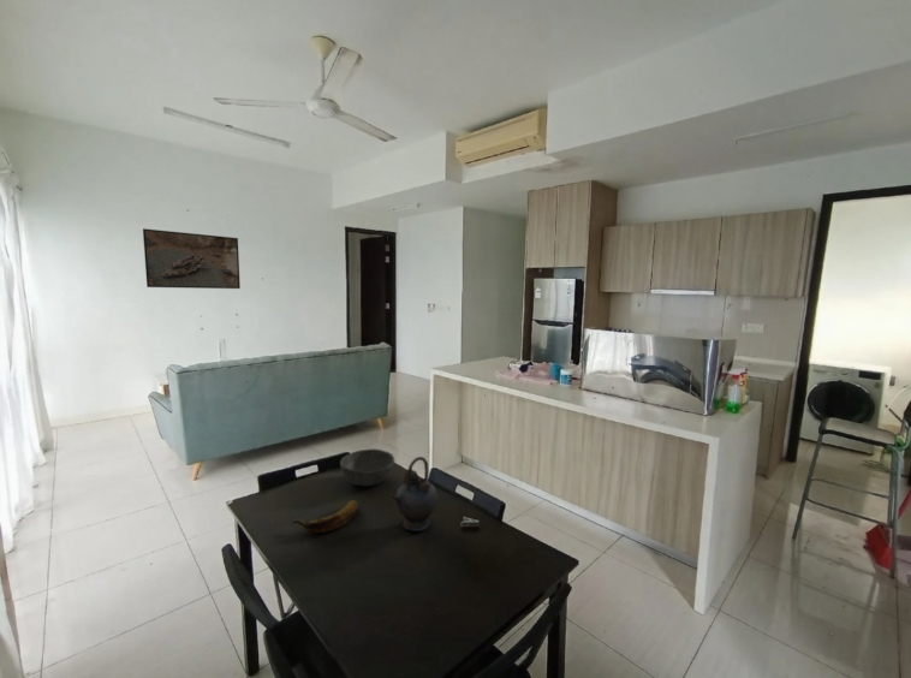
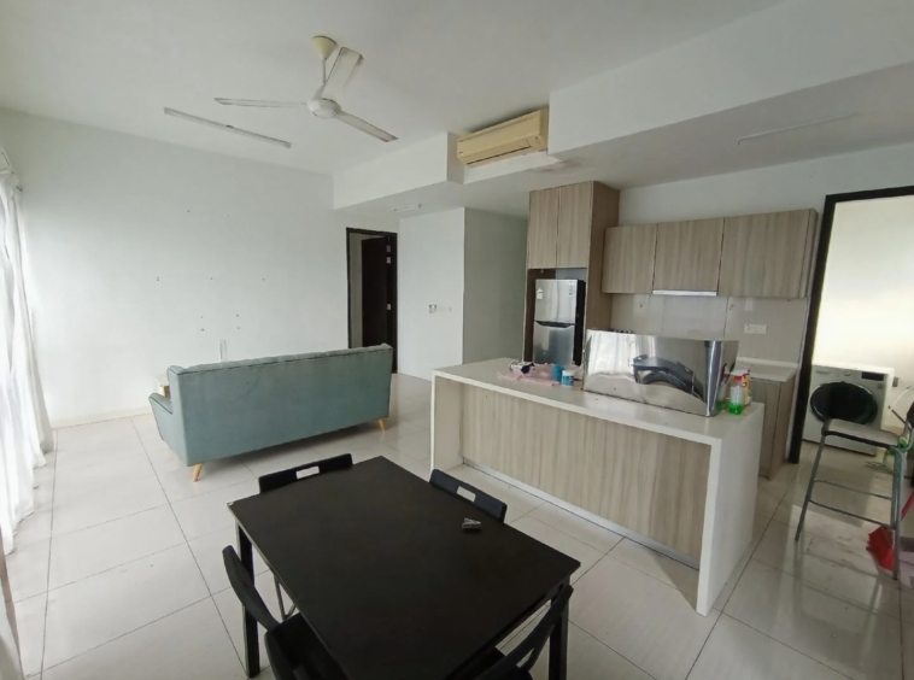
- bowl [339,447,395,487]
- banana [292,499,359,535]
- teapot [391,456,439,533]
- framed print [142,227,242,290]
